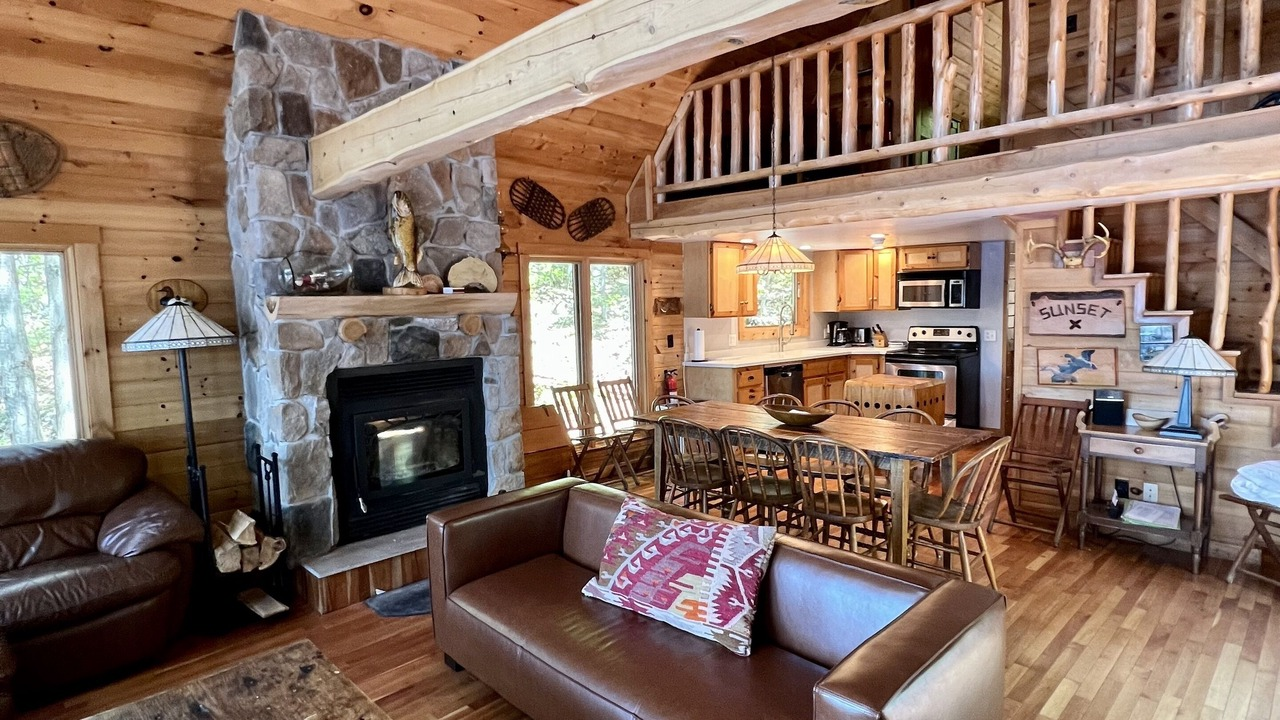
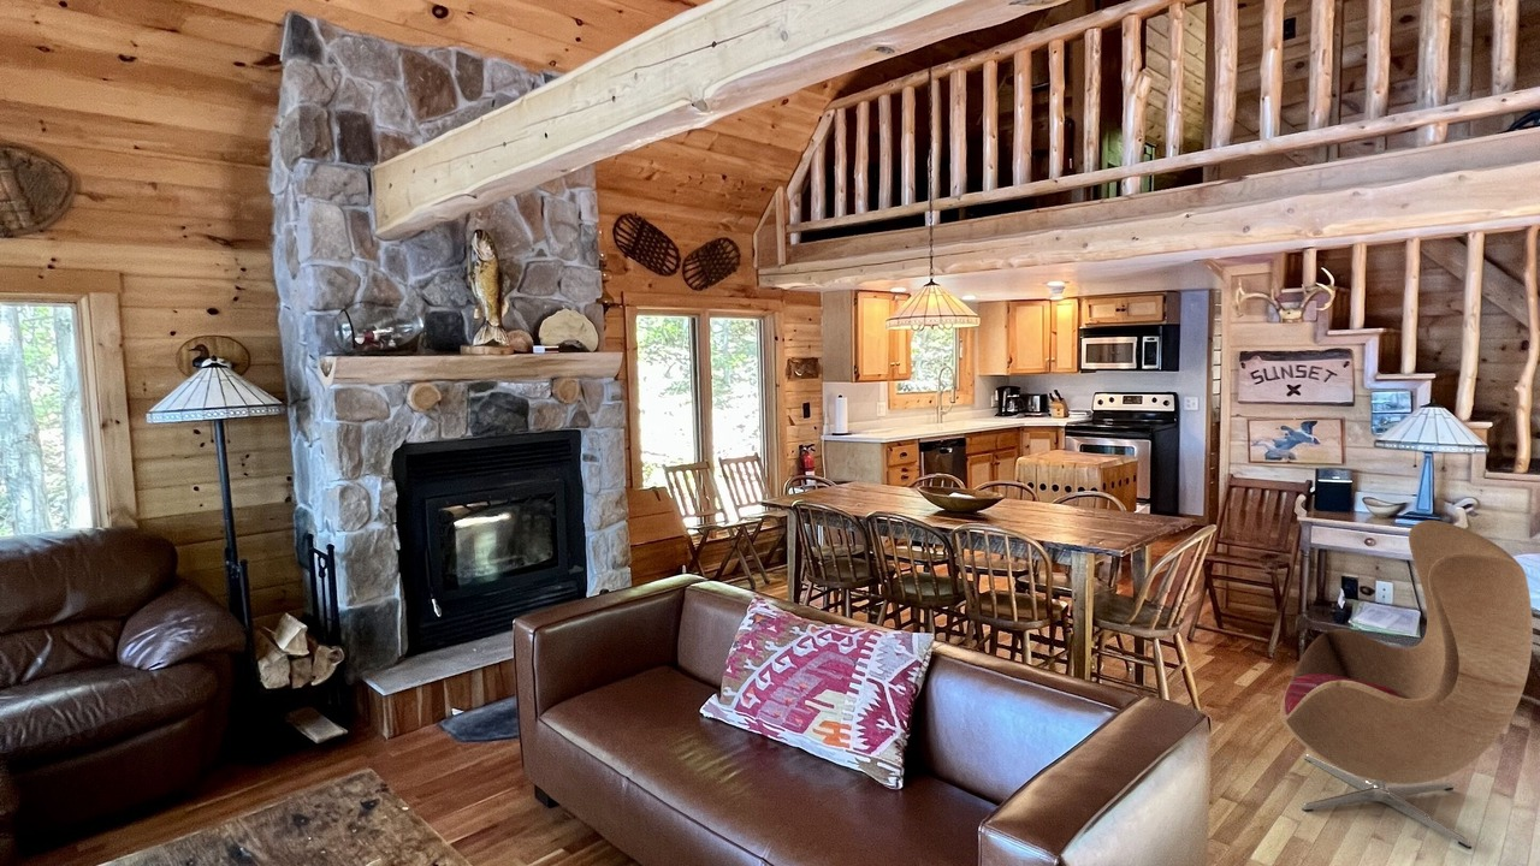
+ armchair [1279,520,1534,850]
